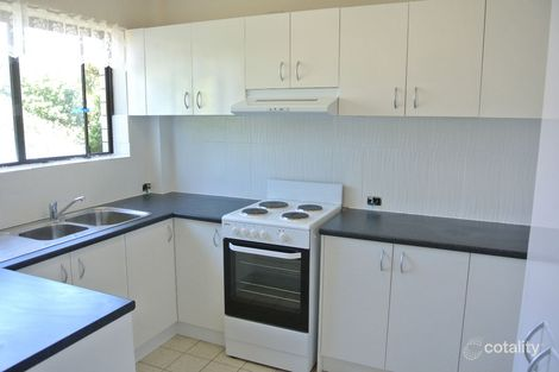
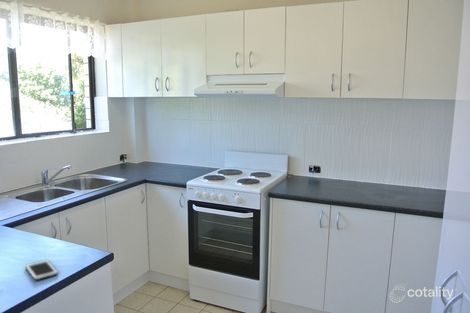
+ cell phone [24,259,59,281]
